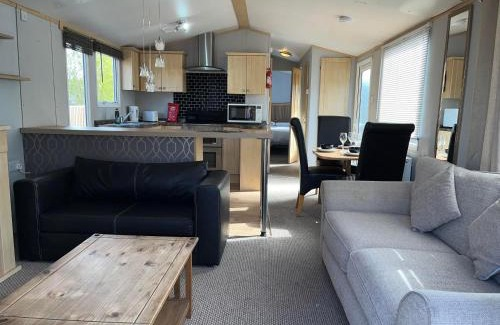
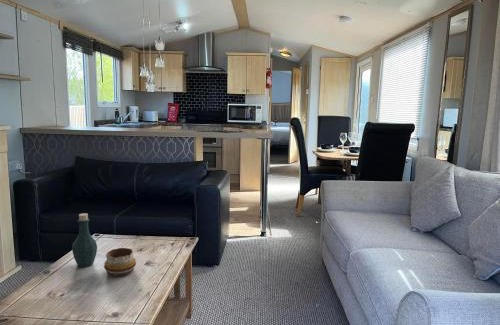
+ bottle [71,212,98,268]
+ decorative bowl [103,247,137,277]
